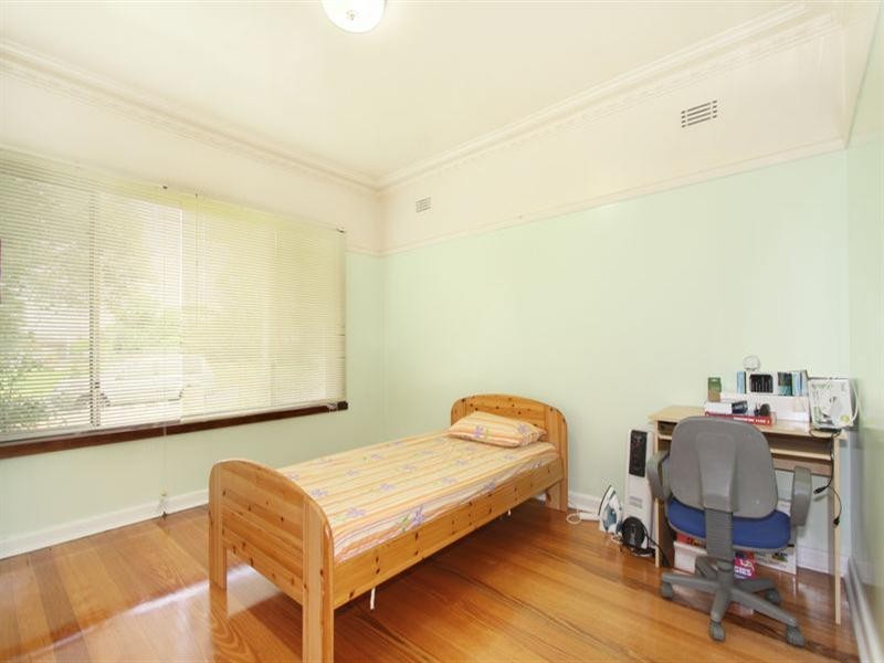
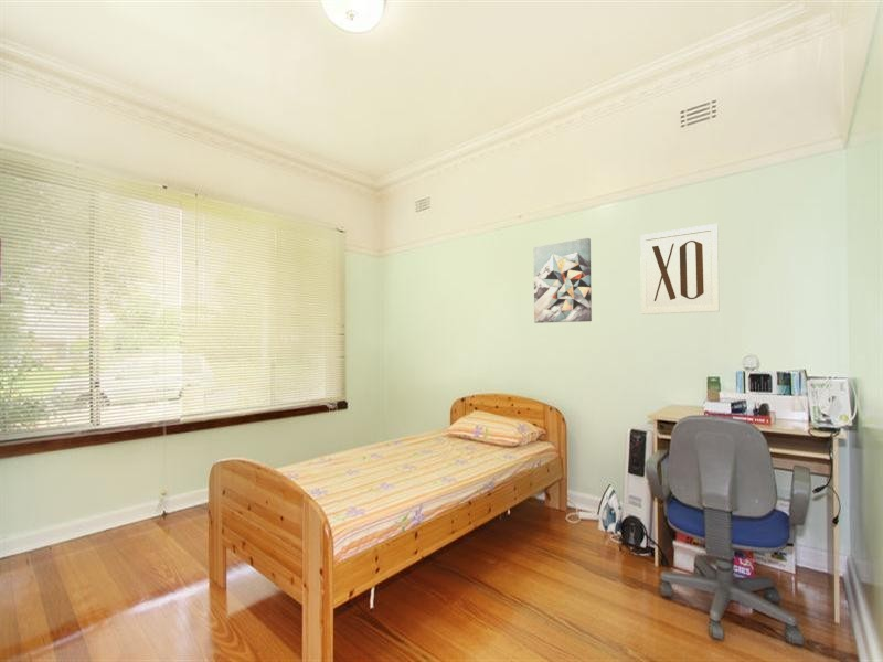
+ wall art [639,223,721,316]
+ wall art [532,237,593,324]
